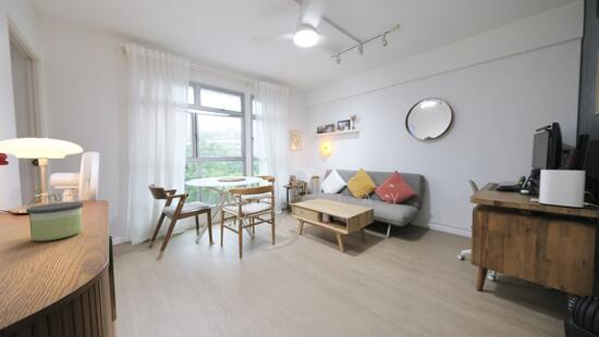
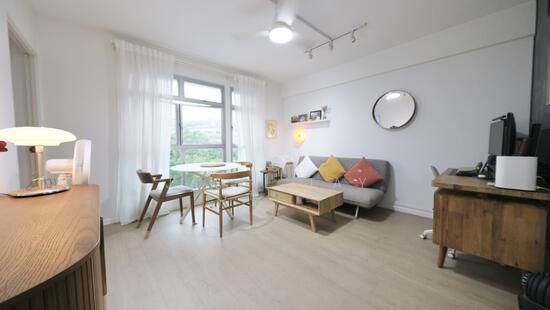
- candle [25,201,85,242]
